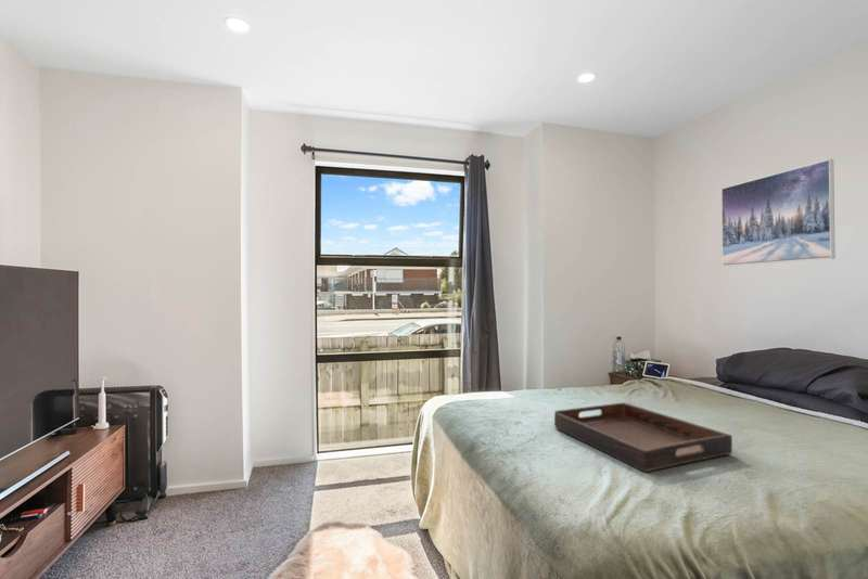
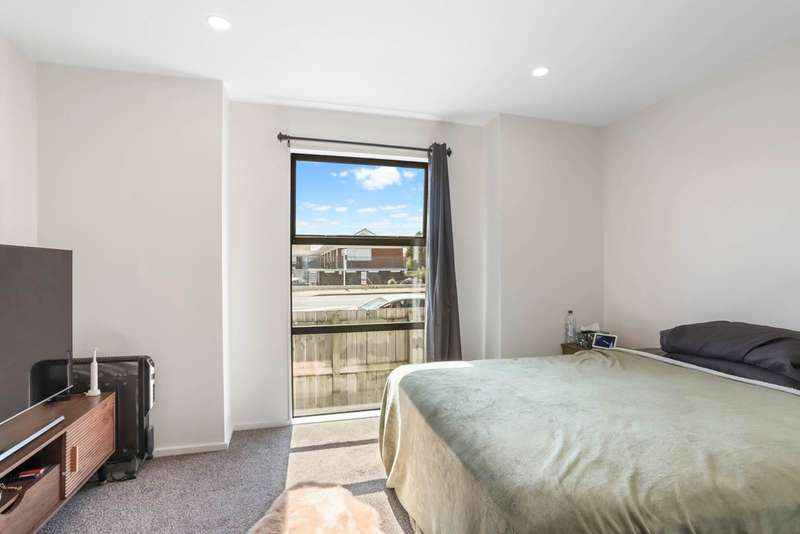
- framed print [720,157,837,268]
- serving tray [553,401,733,474]
